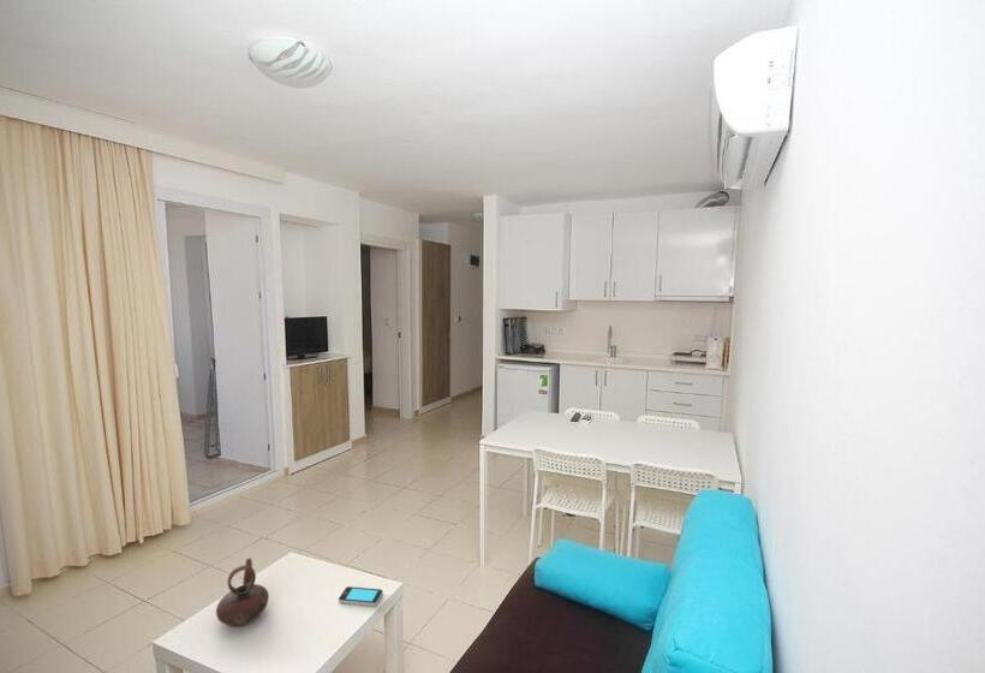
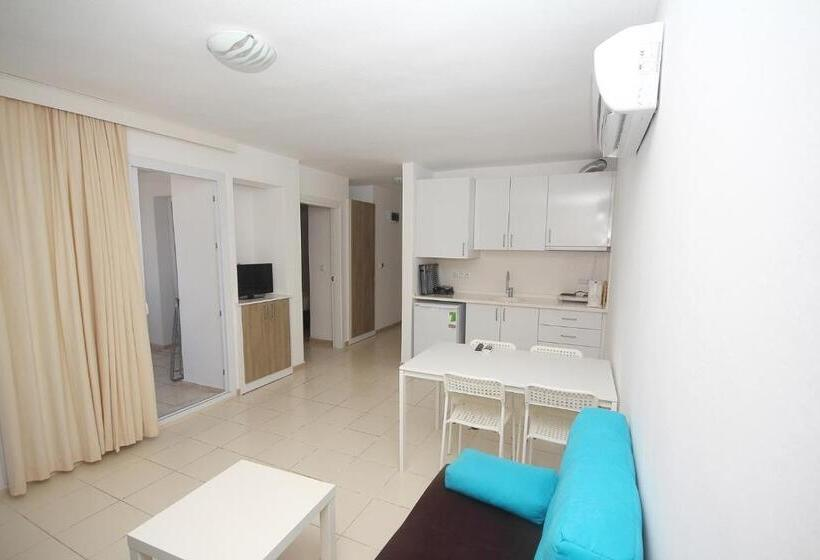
- smartphone [338,585,383,607]
- teapot [215,558,270,627]
